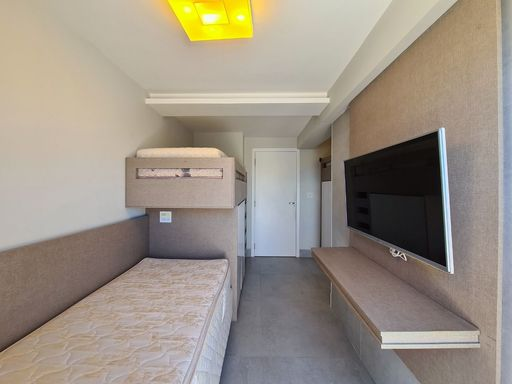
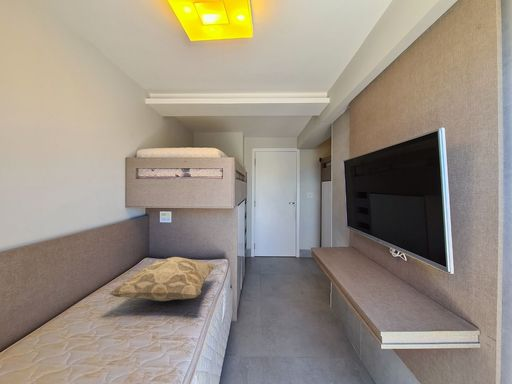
+ decorative pillow [108,256,218,302]
